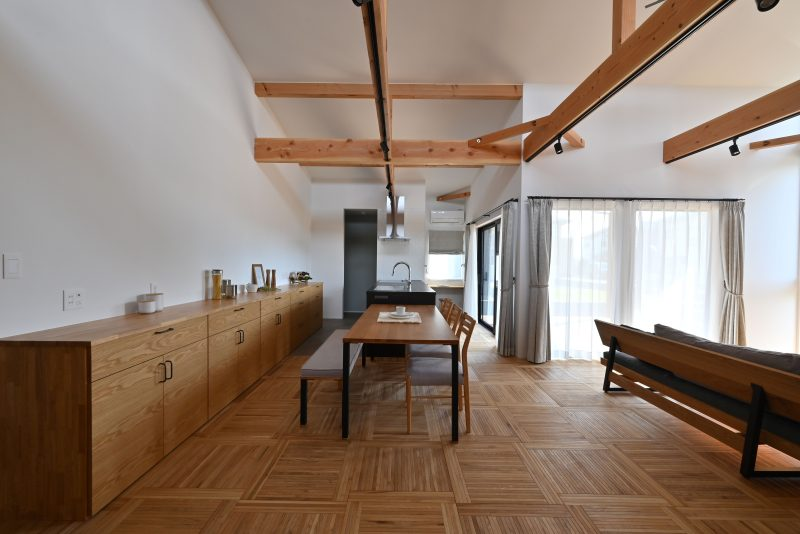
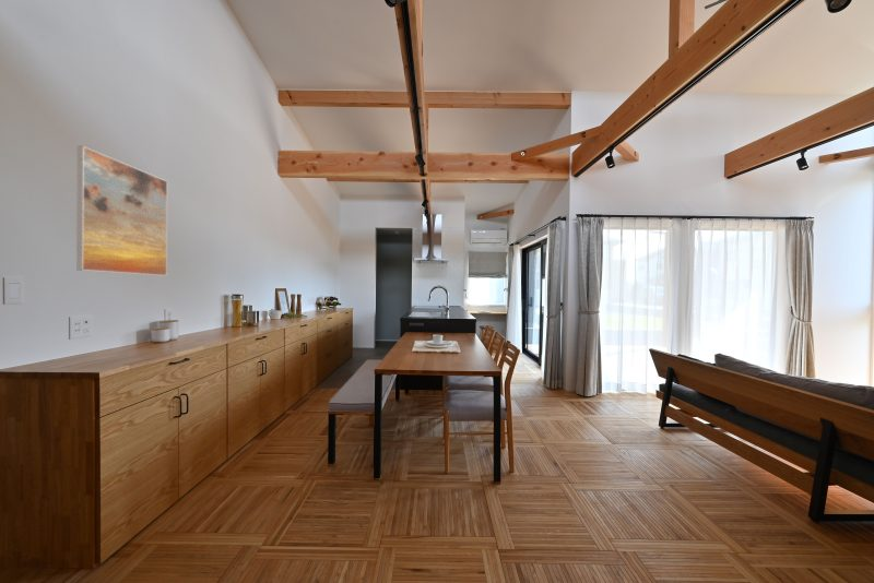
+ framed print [75,145,168,277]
